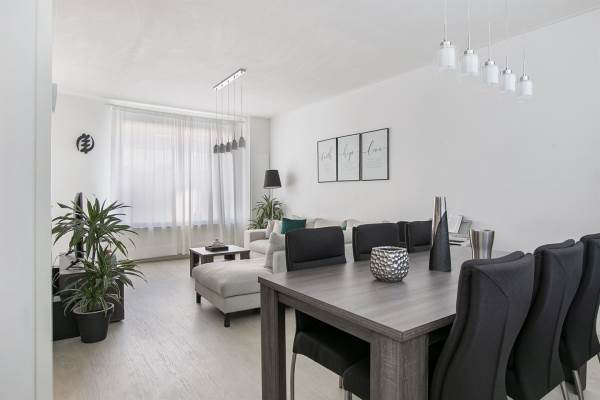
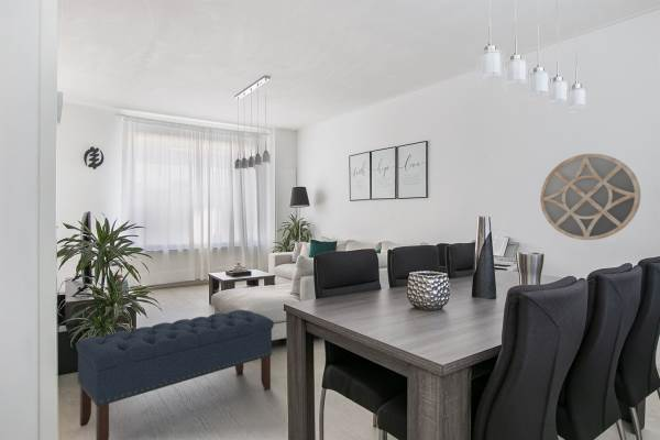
+ bench [75,309,275,440]
+ home mirror [539,153,641,241]
